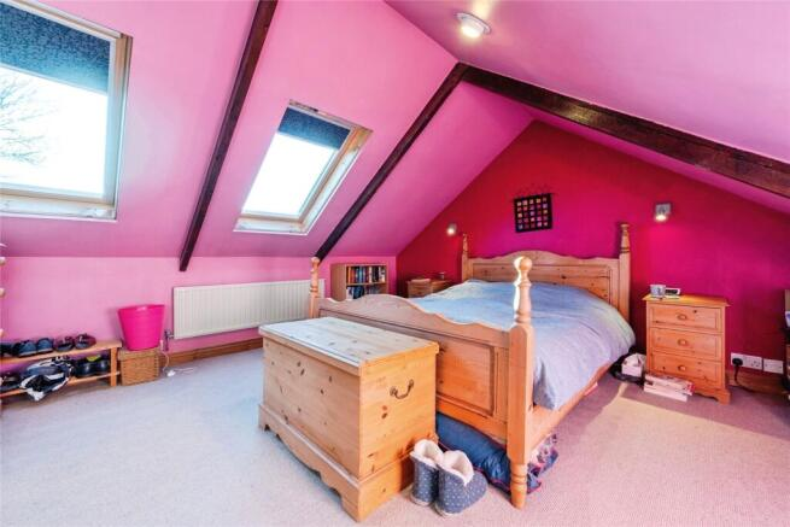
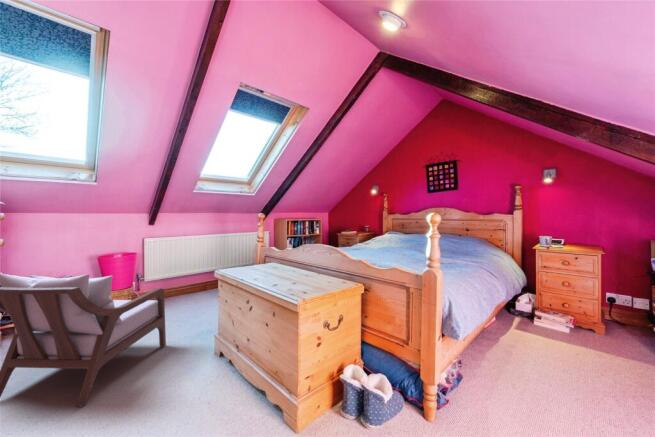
+ armchair [0,273,167,408]
